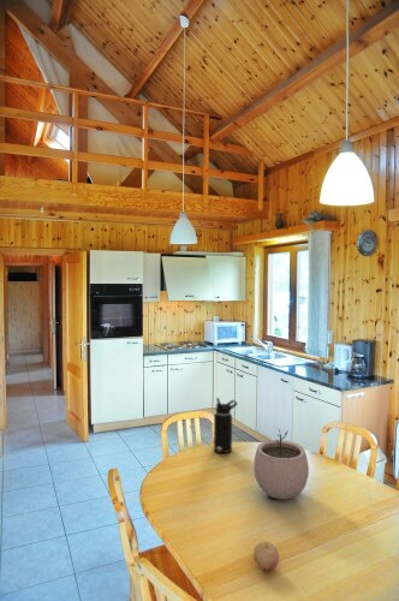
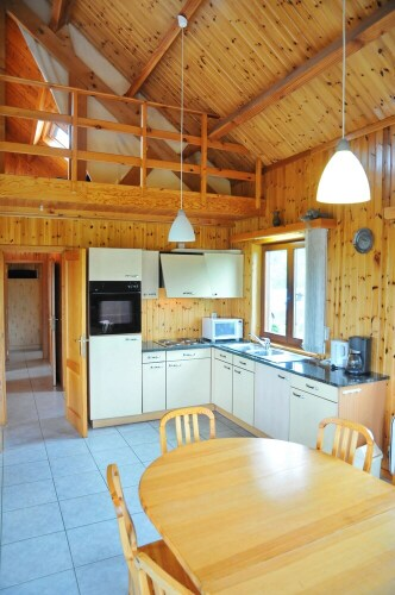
- water bottle [213,397,239,454]
- fruit [252,541,280,571]
- plant pot [252,429,310,500]
